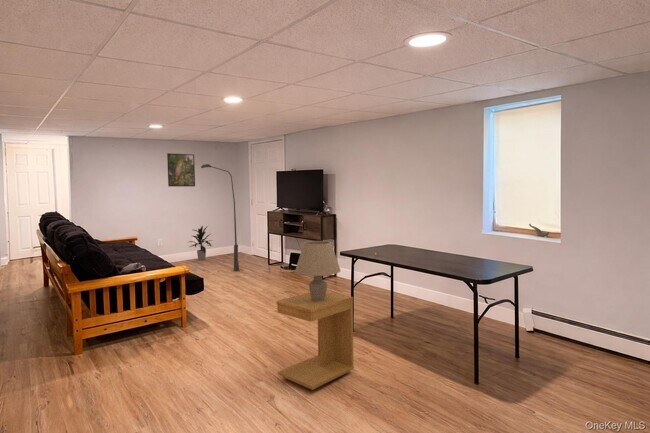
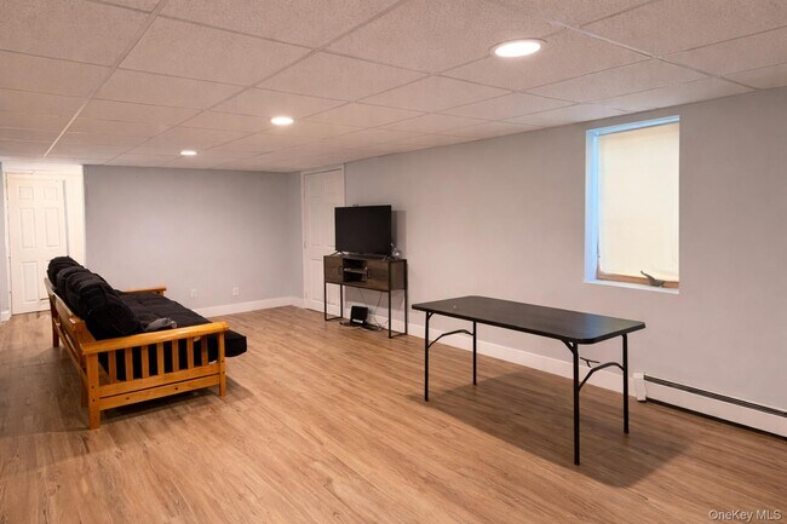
- table lamp [294,240,342,302]
- side table [275,291,355,391]
- indoor plant [188,224,213,261]
- floor lamp [200,163,240,272]
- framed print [166,152,196,187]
